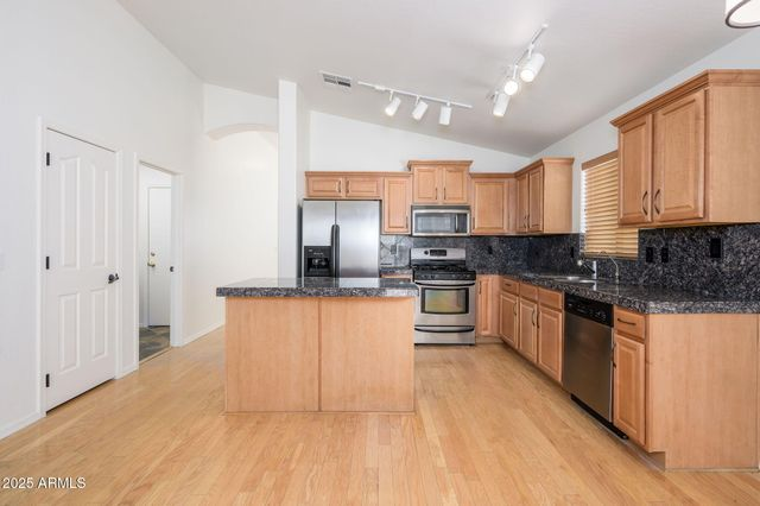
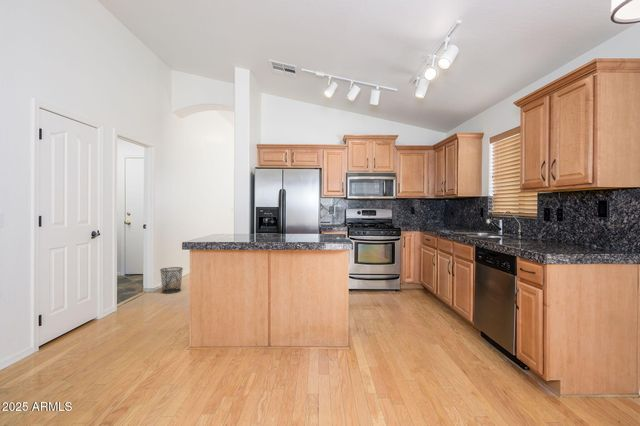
+ waste bin [159,266,184,294]
